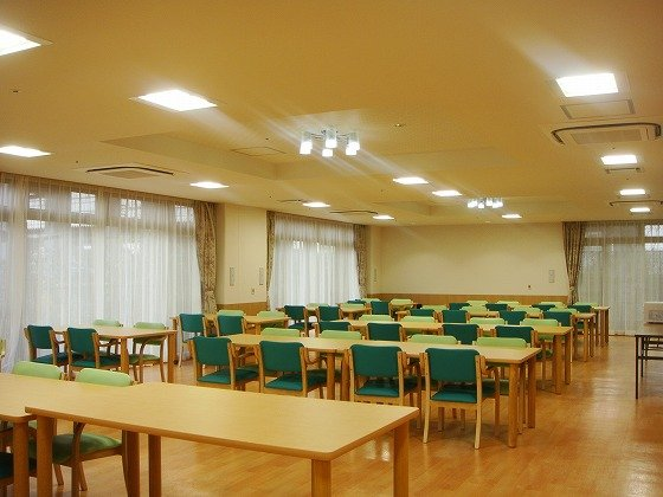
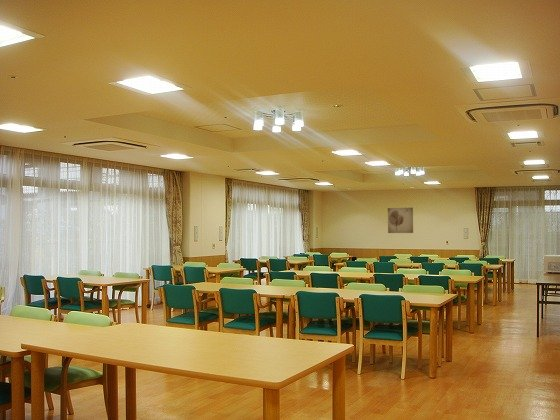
+ wall art [387,207,414,234]
